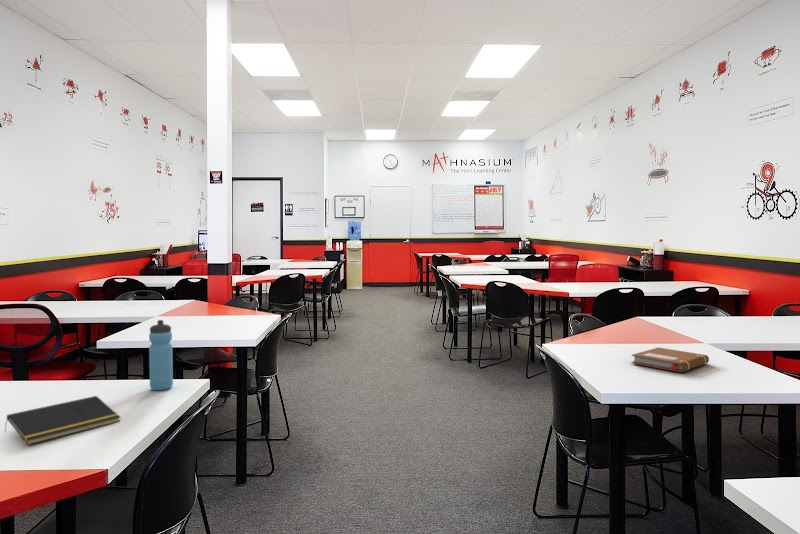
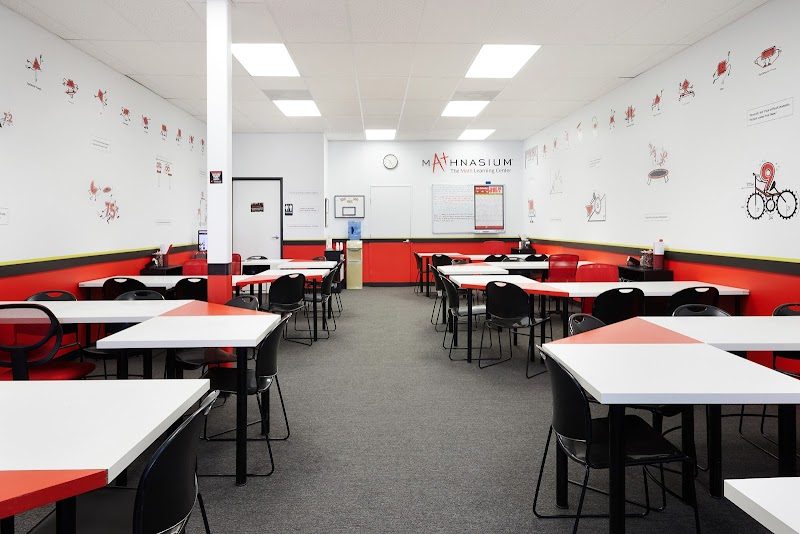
- notepad [3,395,121,446]
- water bottle [148,319,174,391]
- notebook [630,346,710,373]
